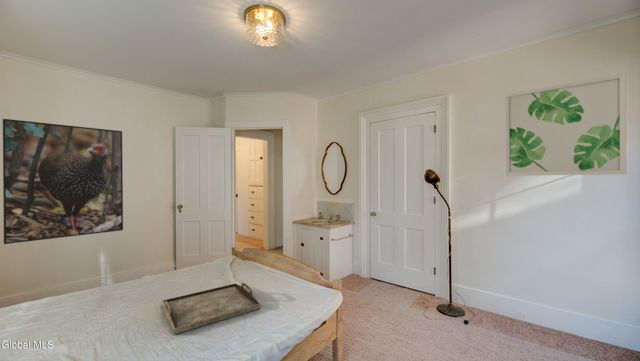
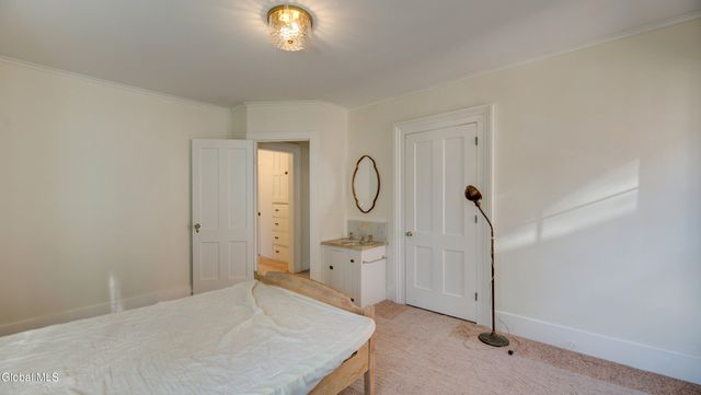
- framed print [2,118,124,245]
- serving tray [161,282,262,335]
- wall art [504,72,627,177]
